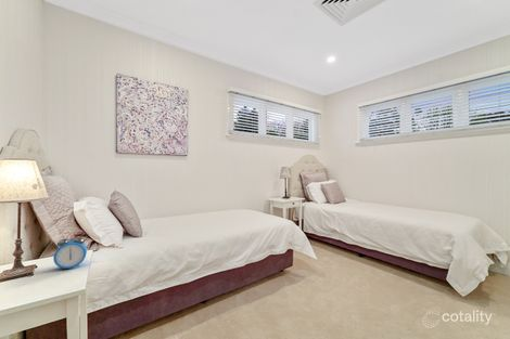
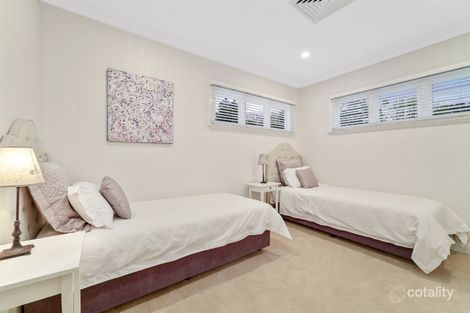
- alarm clock [52,236,88,271]
